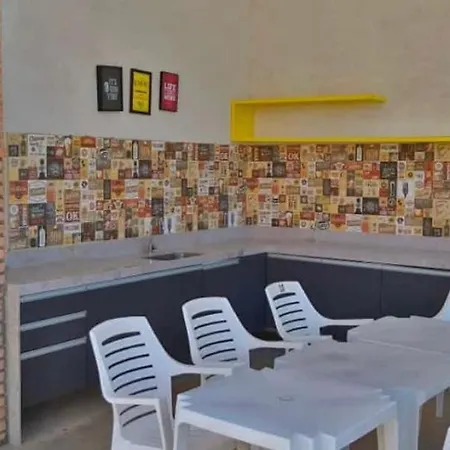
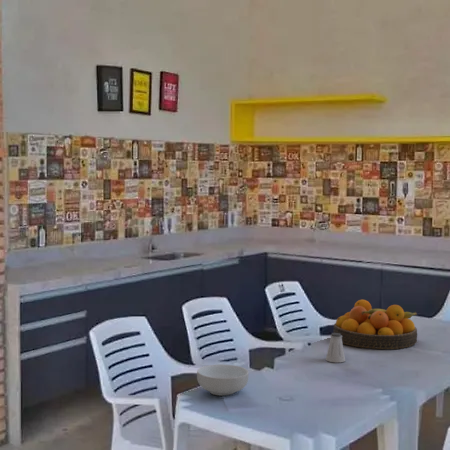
+ saltshaker [325,332,346,363]
+ cereal bowl [196,364,250,397]
+ fruit bowl [332,299,418,350]
